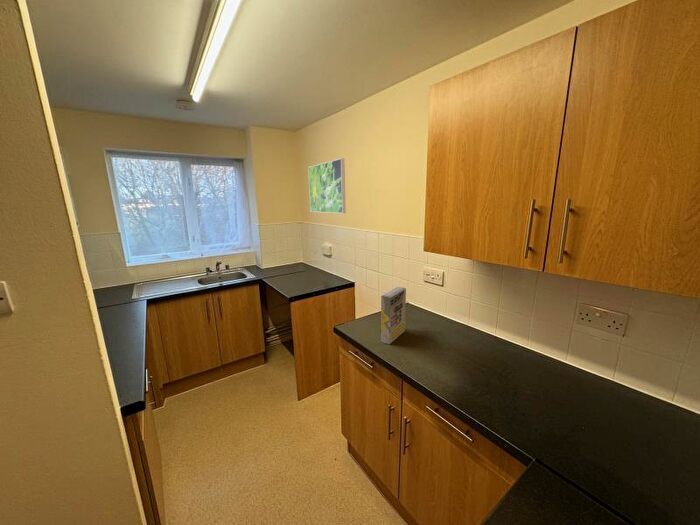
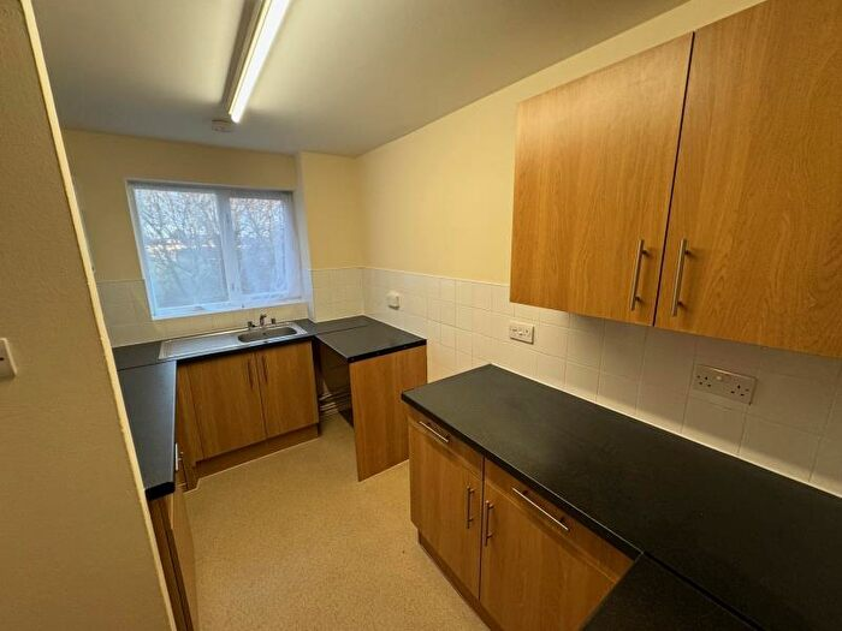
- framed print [307,157,347,214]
- cereal box [380,286,407,345]
